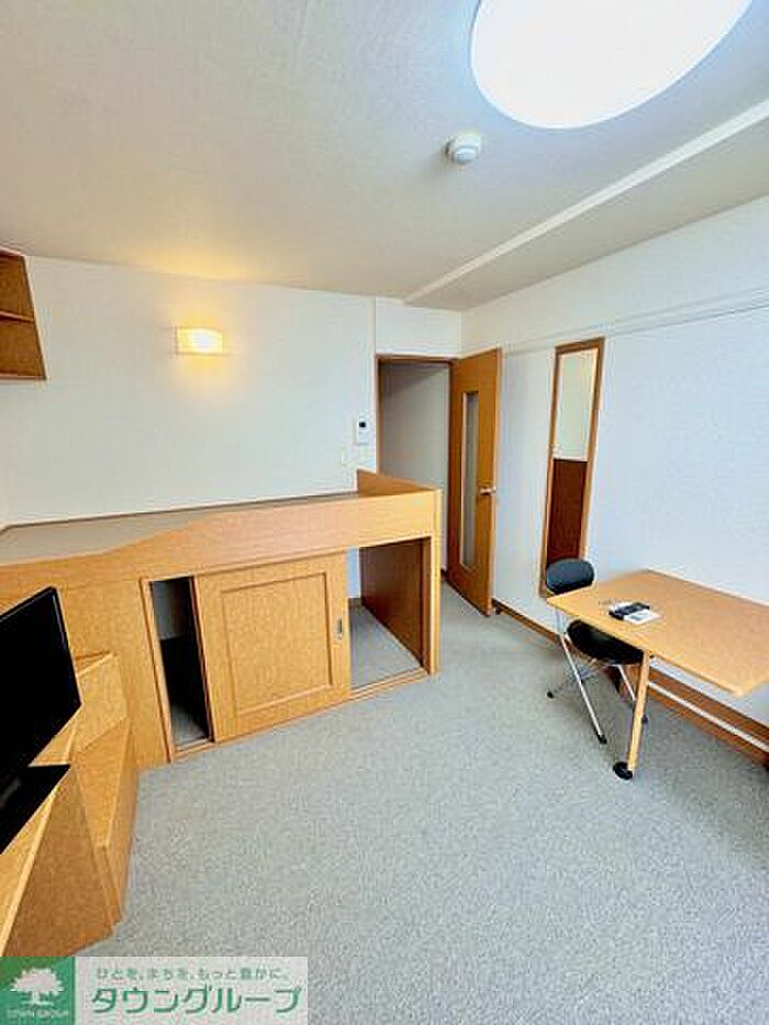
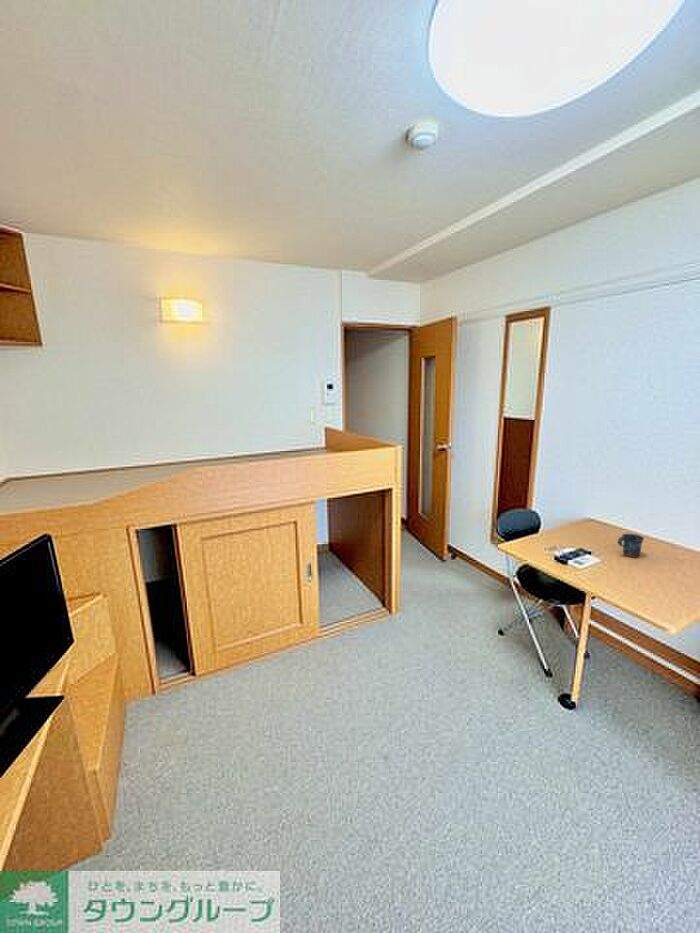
+ mug [617,533,645,558]
